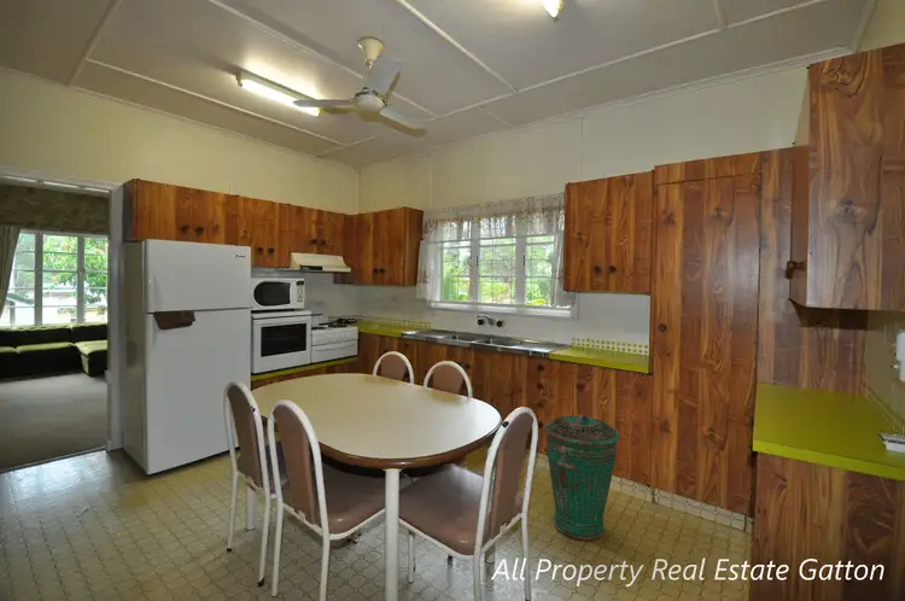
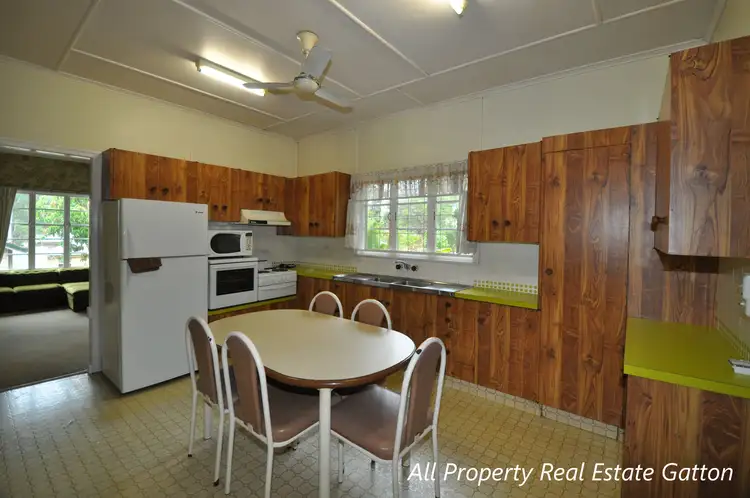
- trash can [543,414,620,541]
